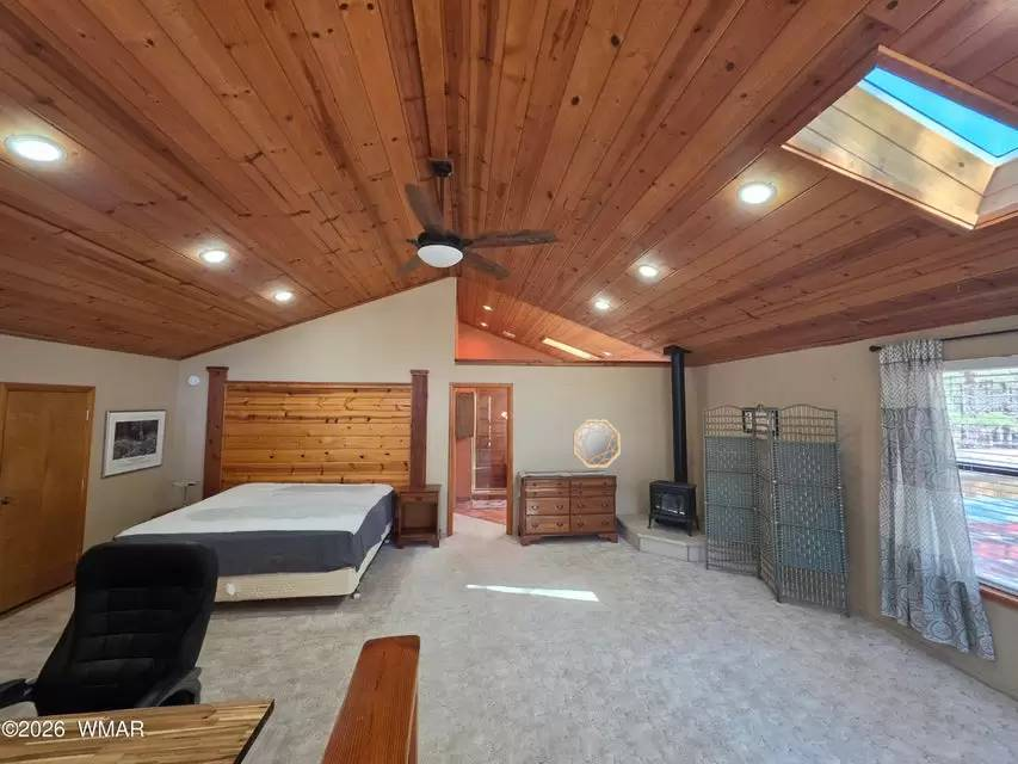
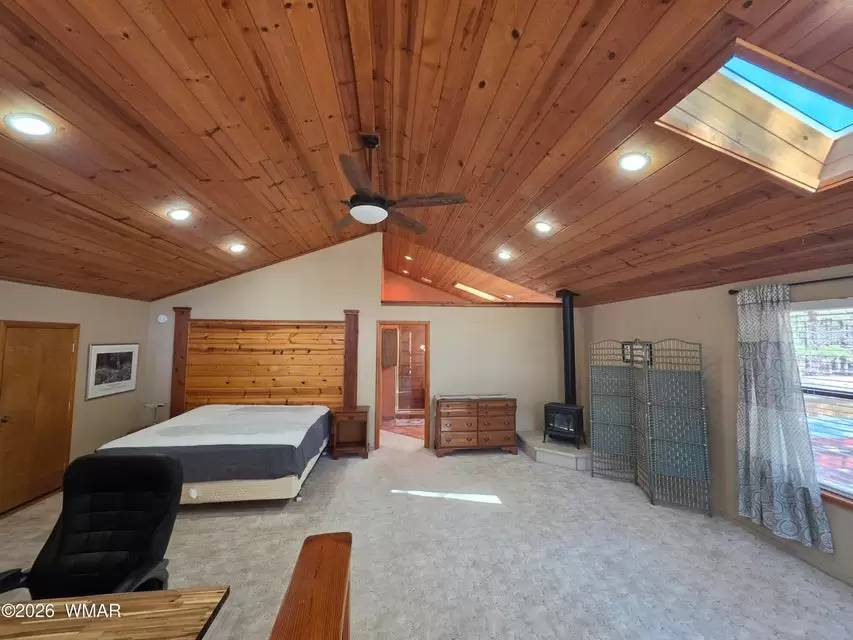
- home mirror [572,419,622,469]
